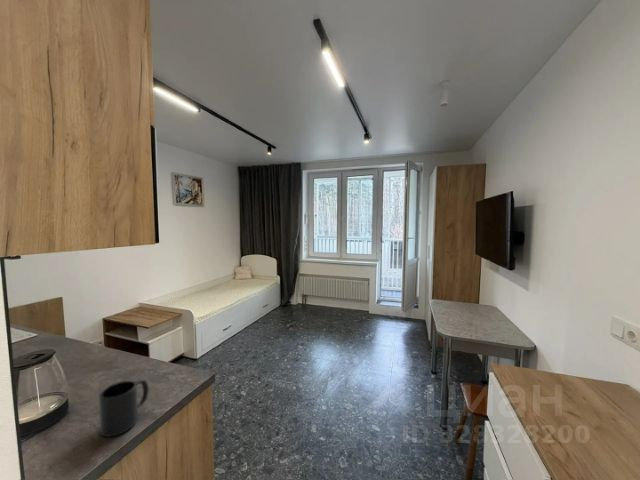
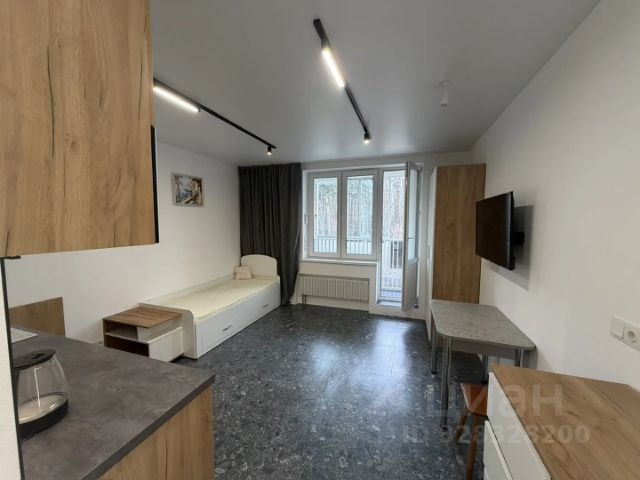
- mug [98,378,150,438]
